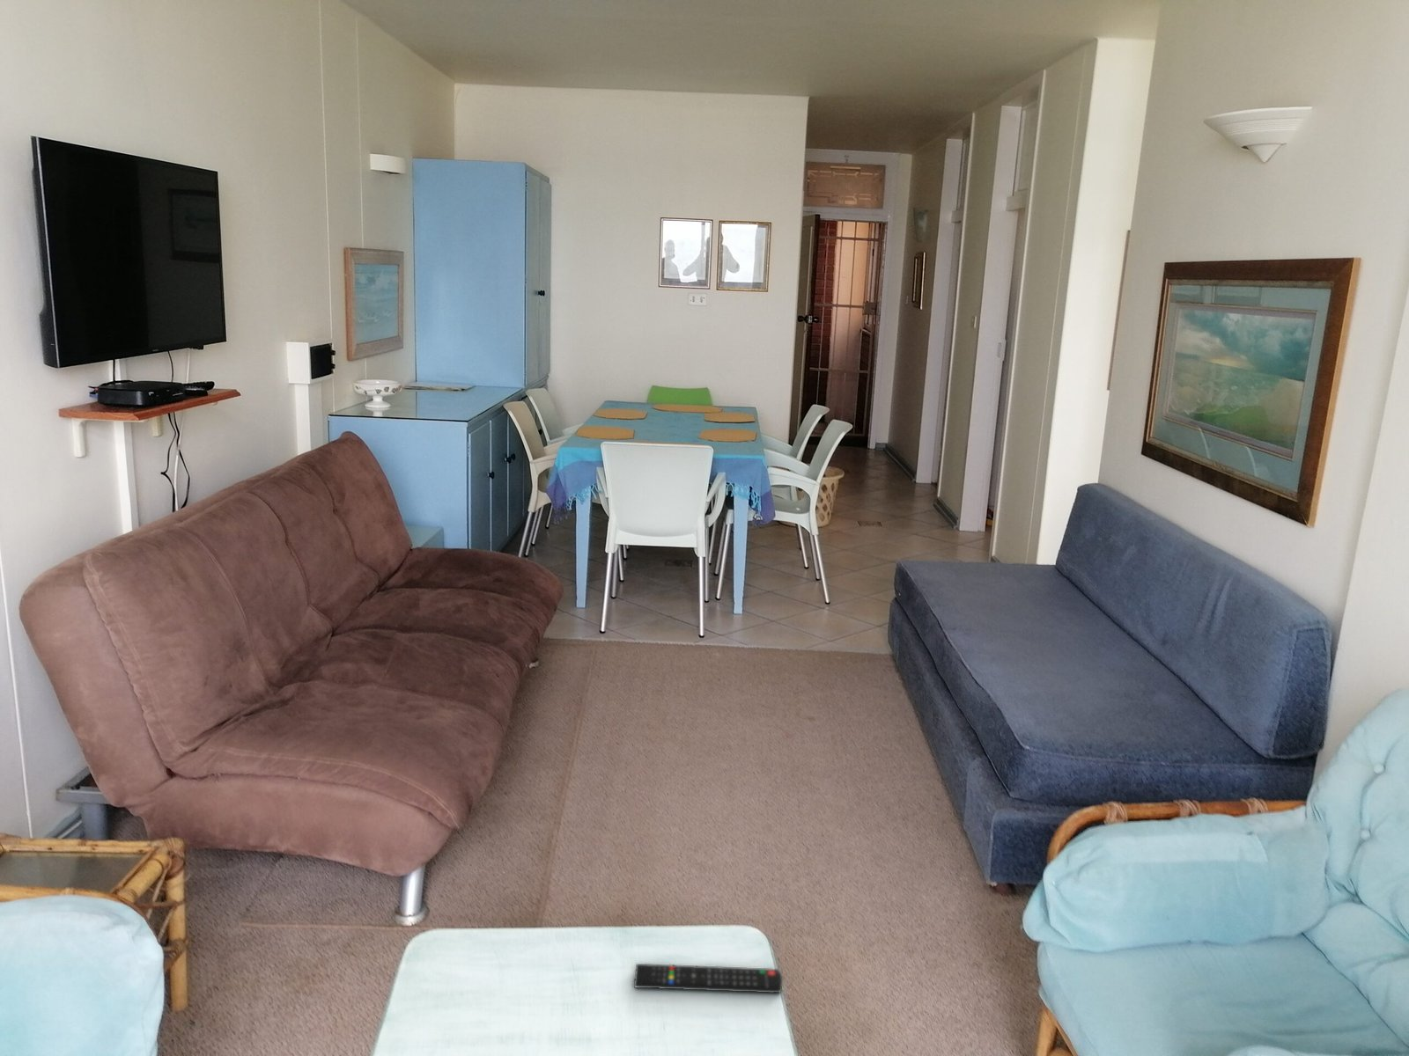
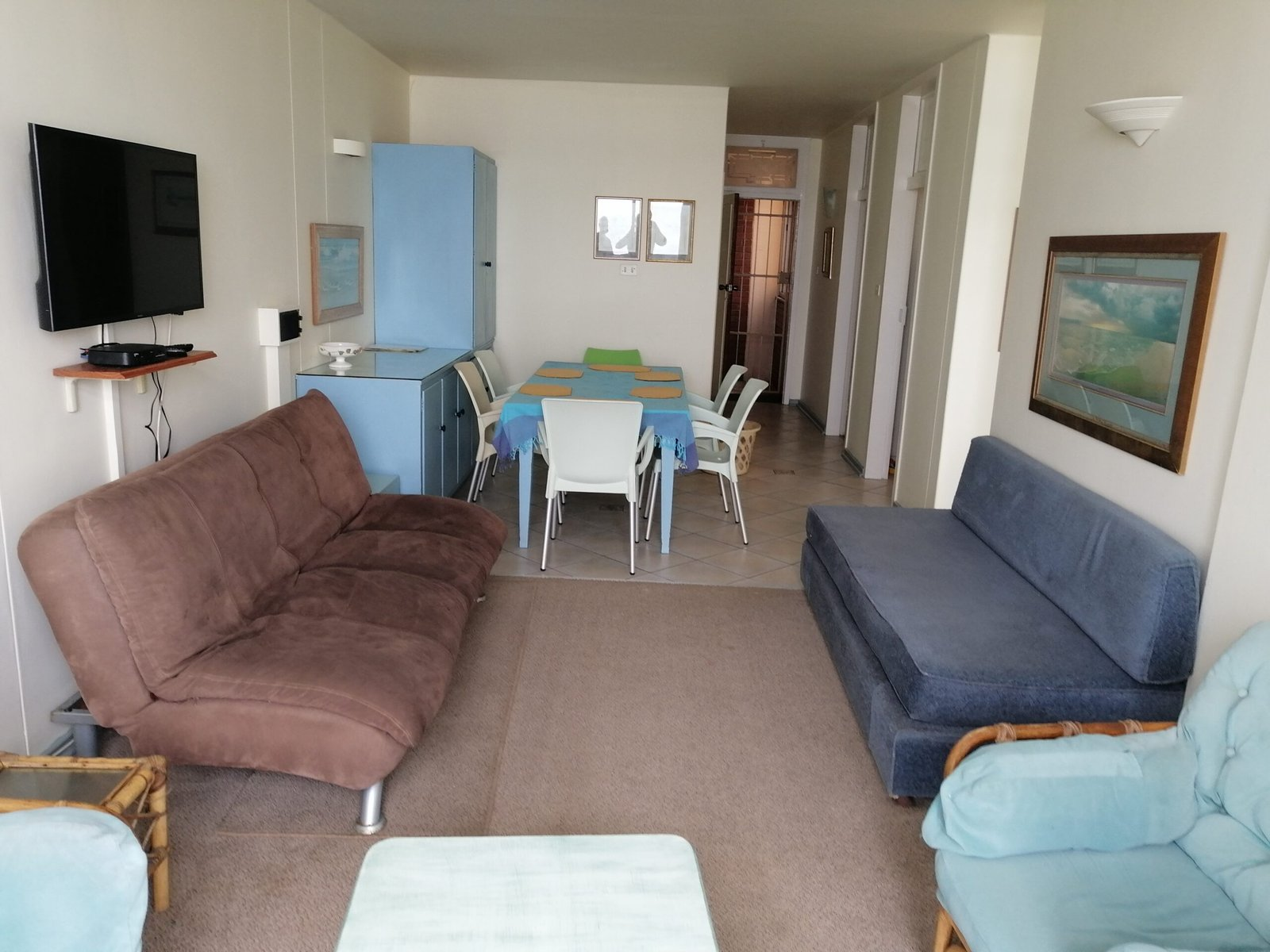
- remote control [633,963,783,994]
